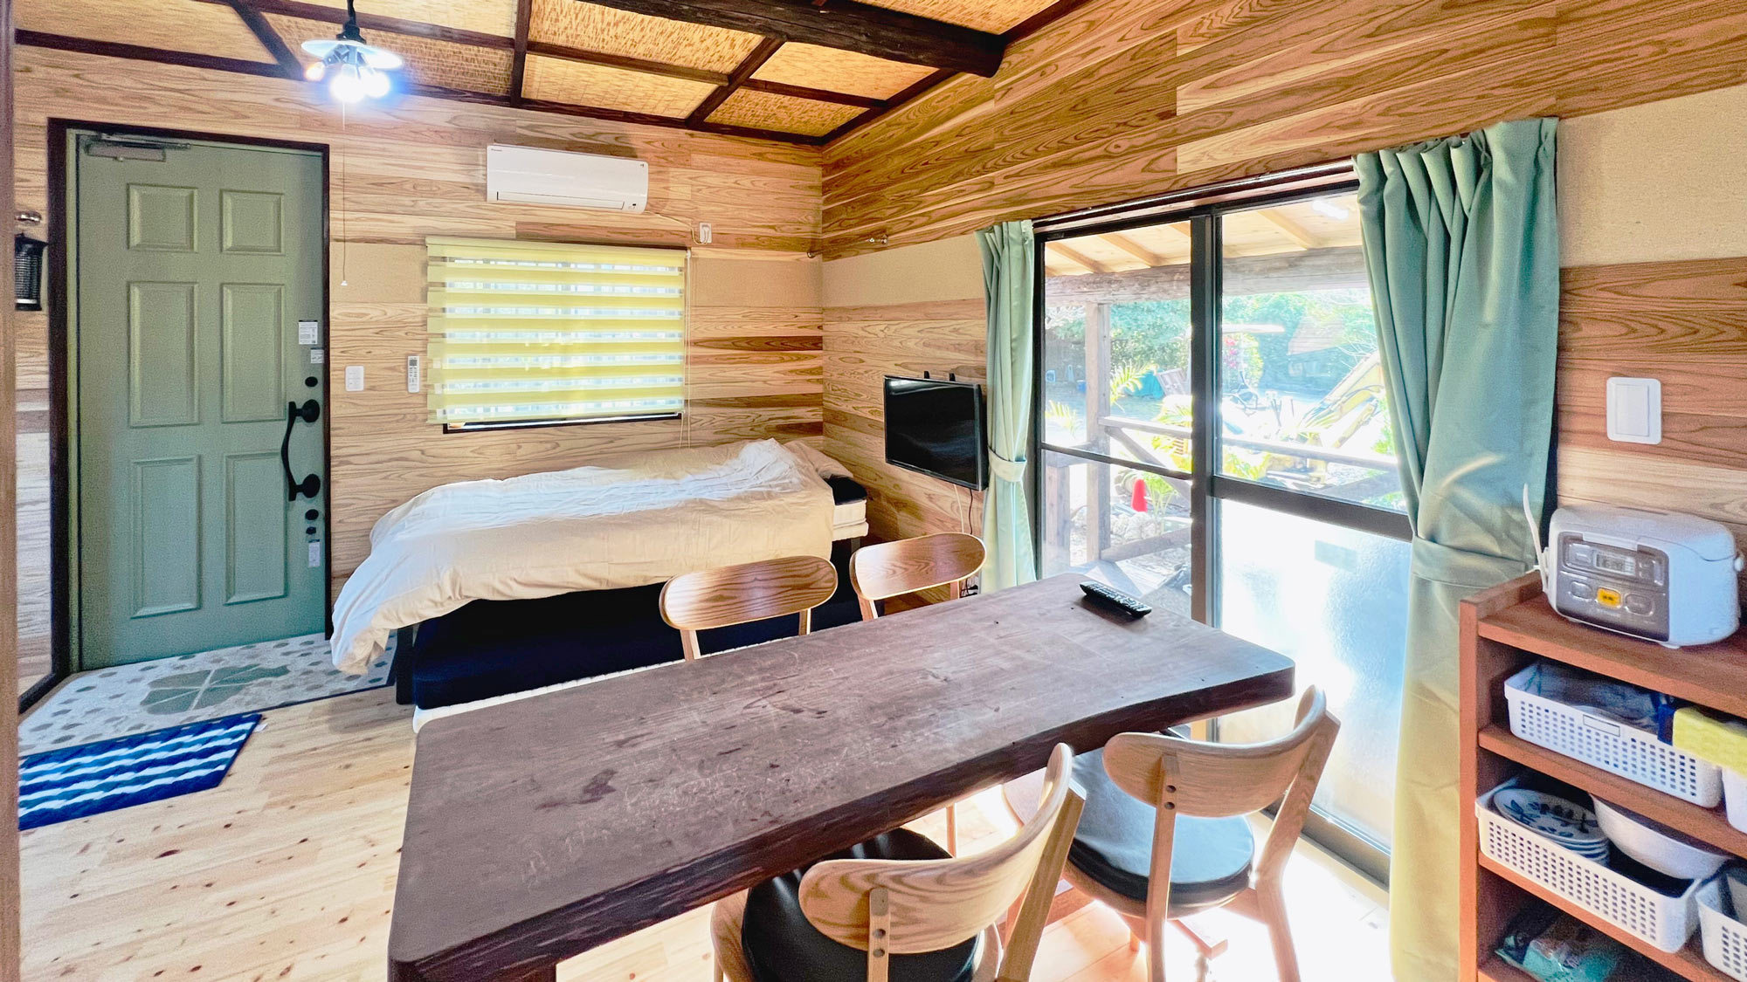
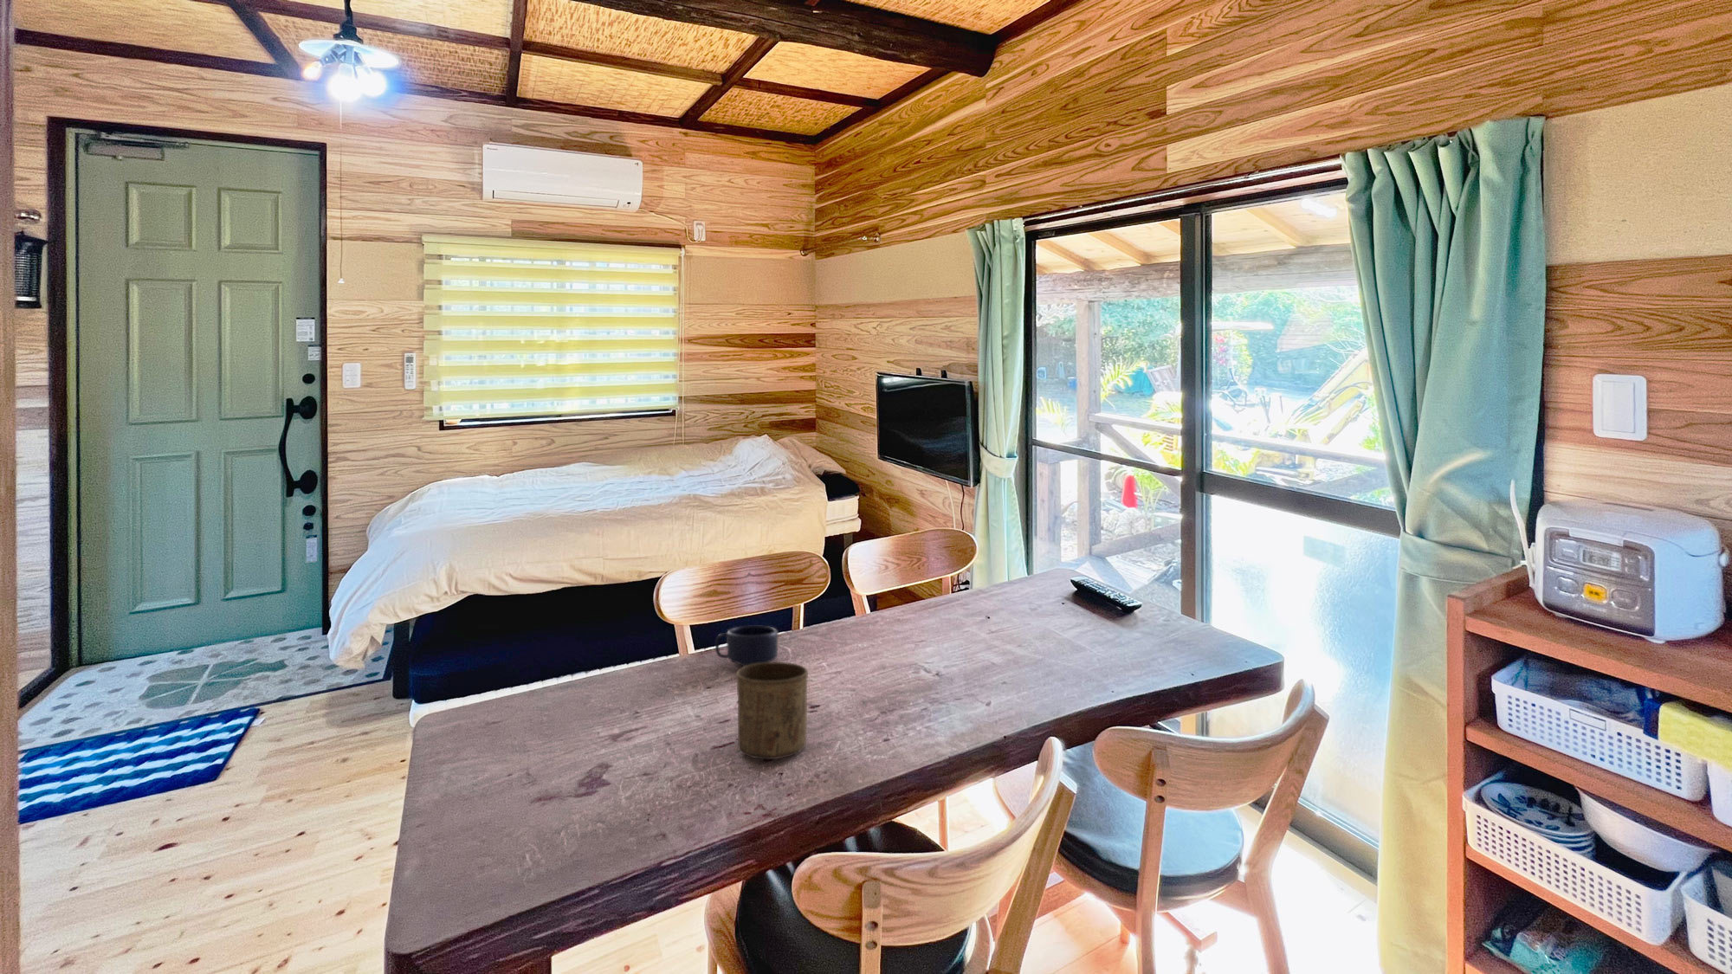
+ cup [735,661,809,760]
+ mug [715,626,778,667]
